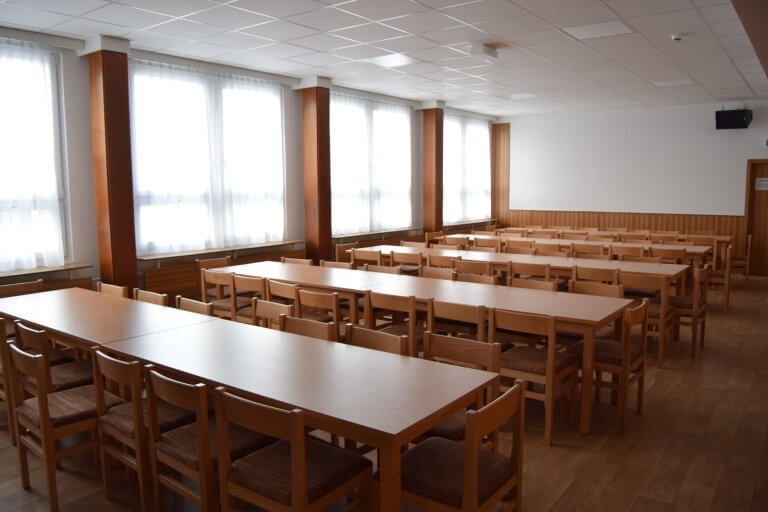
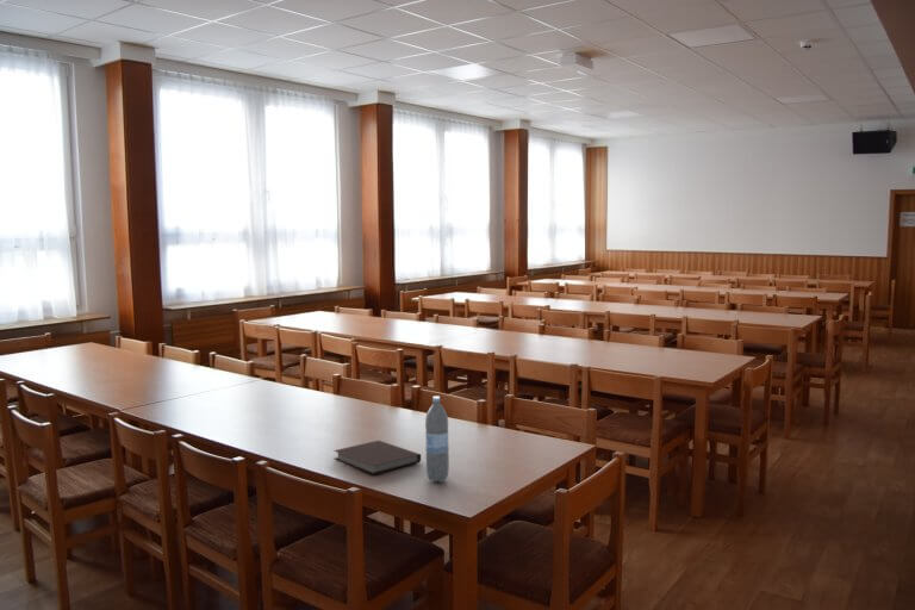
+ notebook [332,440,422,475]
+ water bottle [424,396,450,483]
